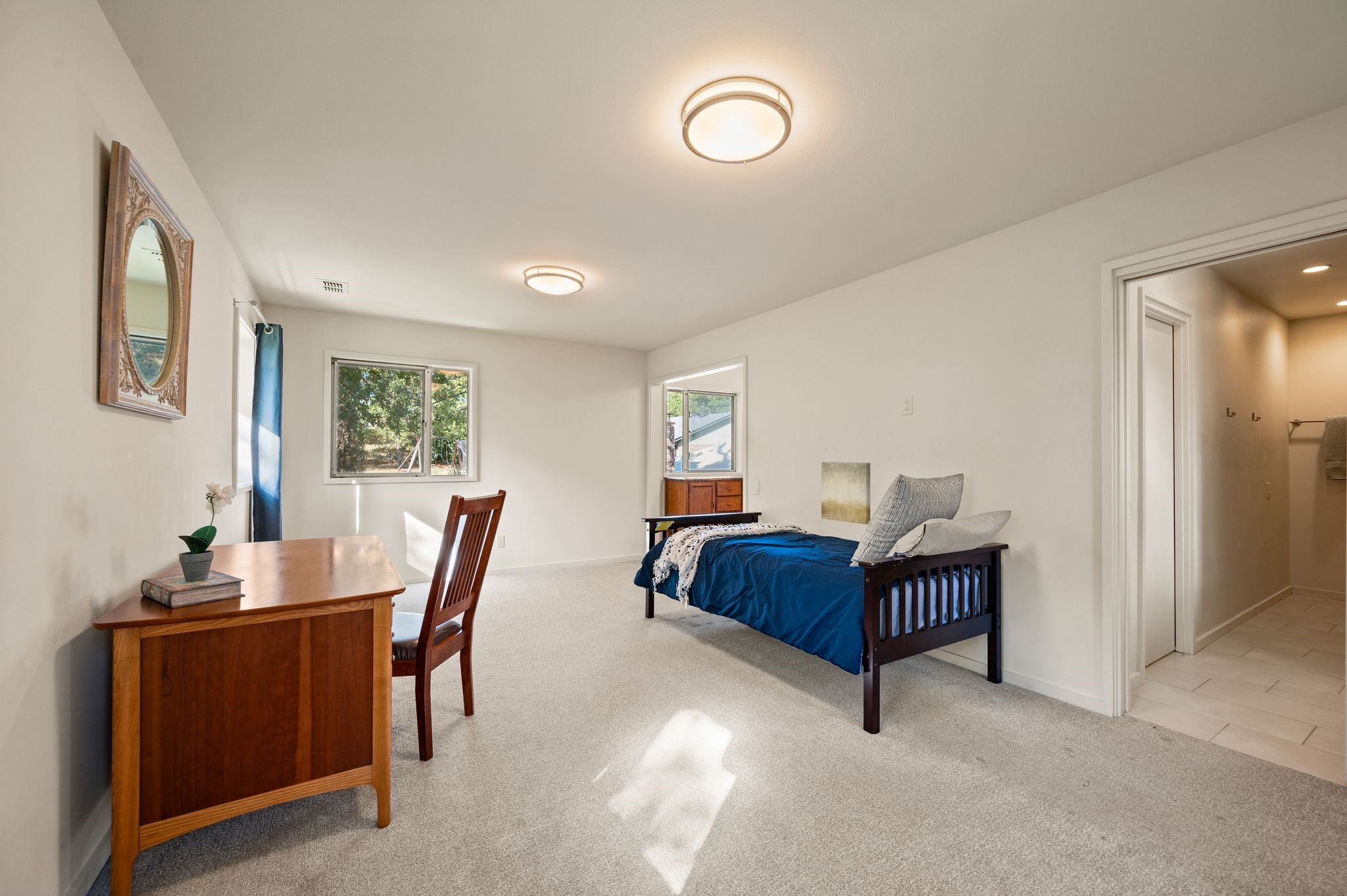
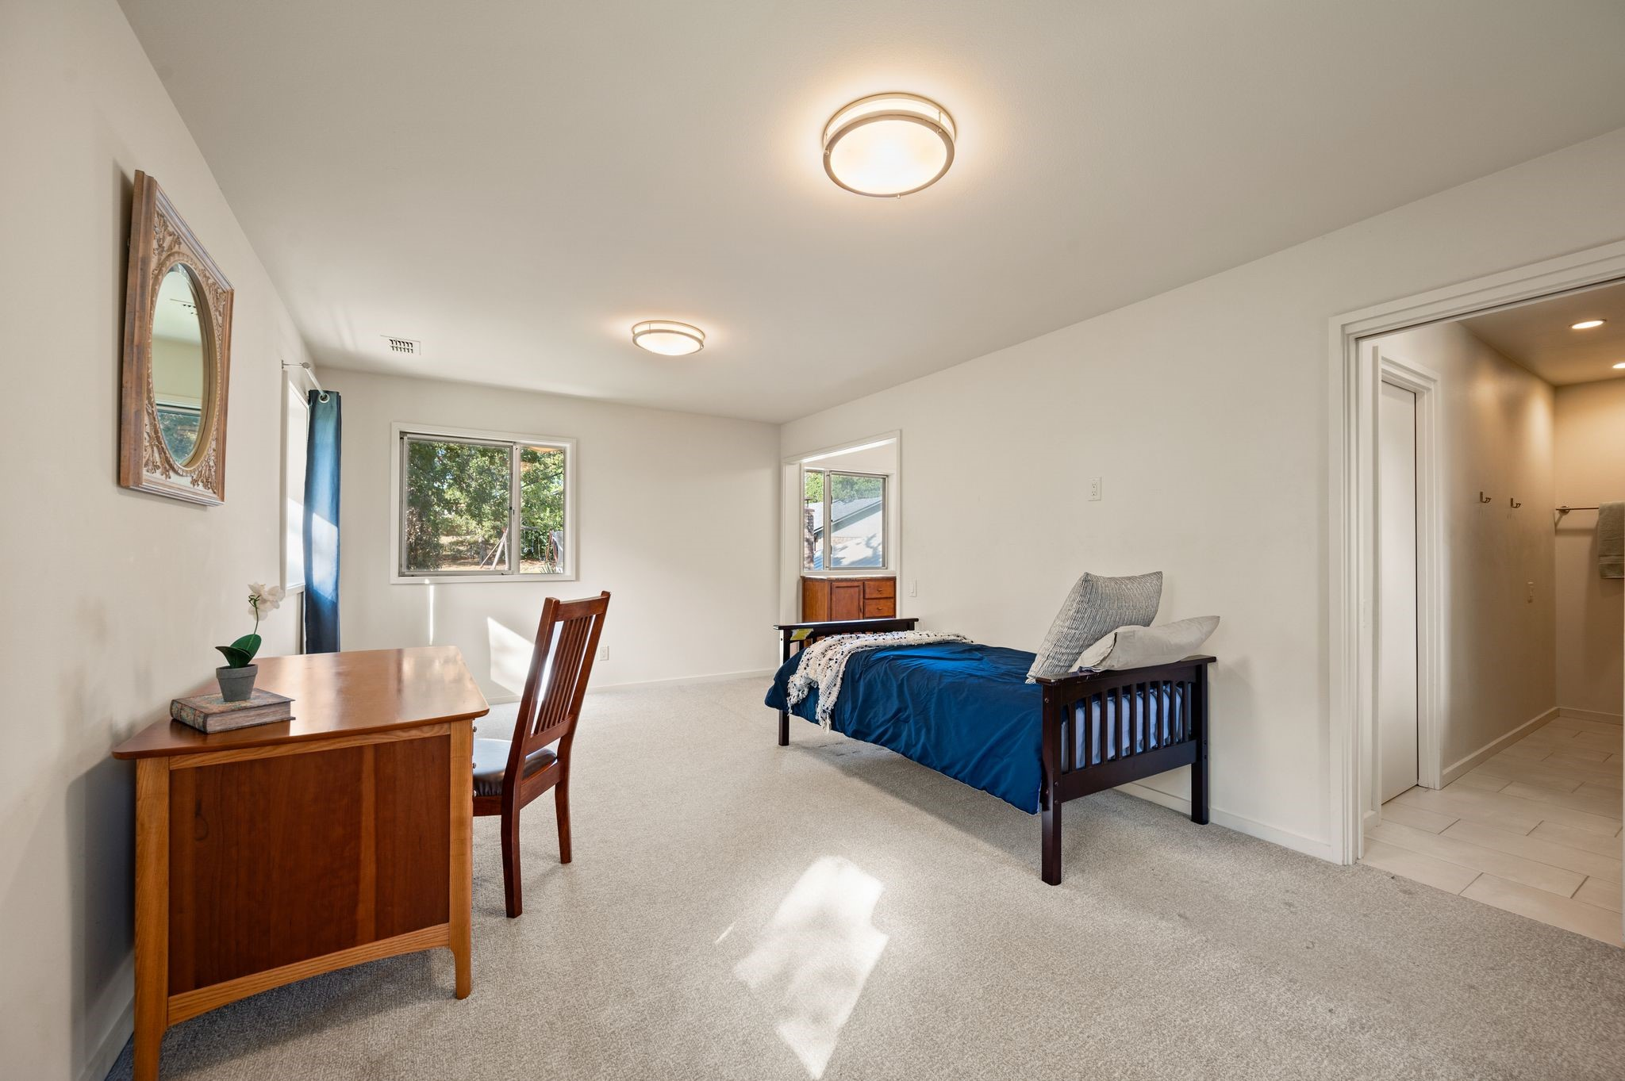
- wall art [821,461,871,525]
